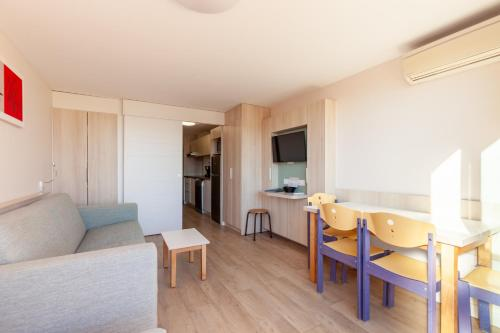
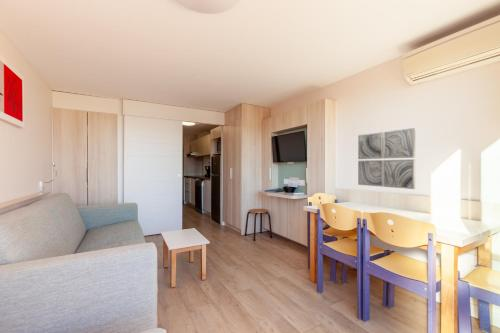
+ wall art [357,127,416,190]
